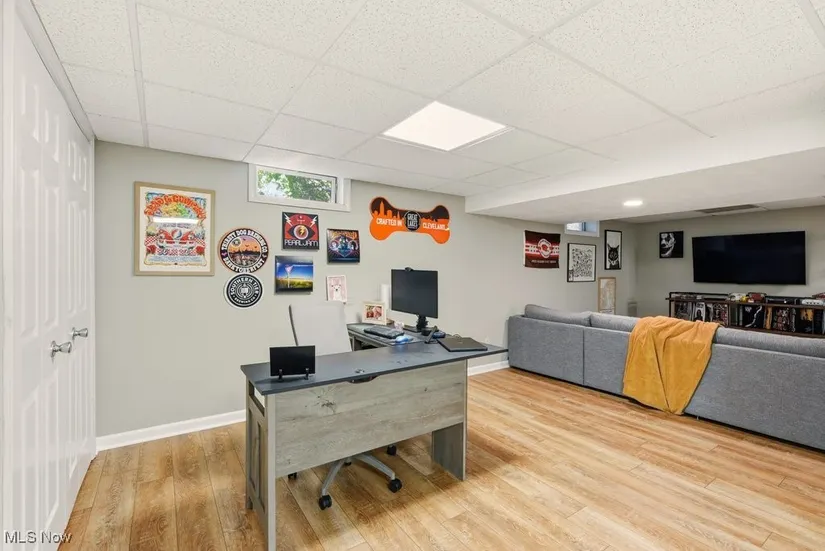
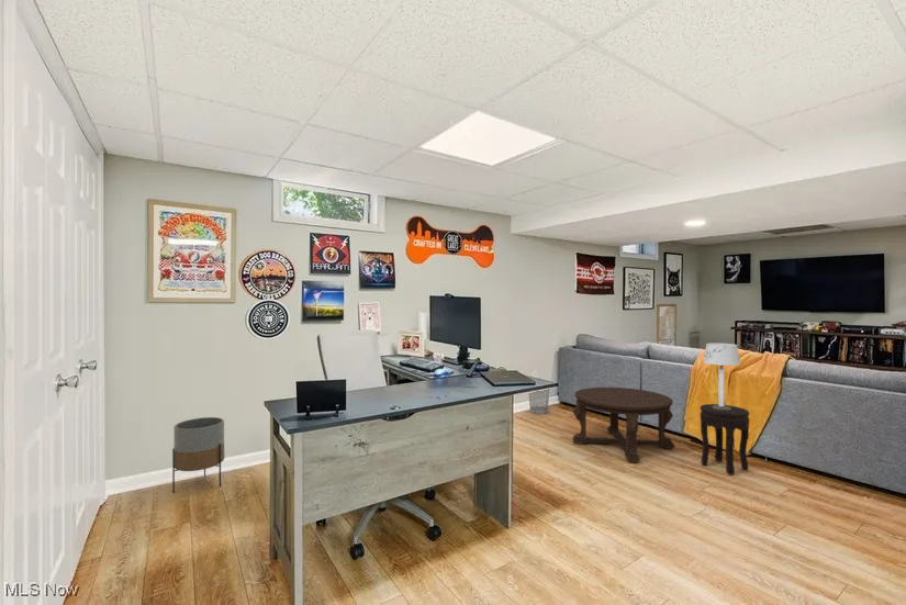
+ planter [171,416,225,494]
+ wastebasket [528,389,550,415]
+ side table [700,403,750,475]
+ table lamp [702,341,741,410]
+ coffee table [571,386,676,463]
